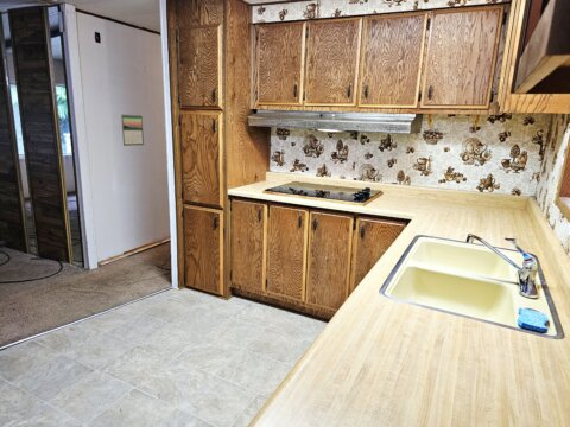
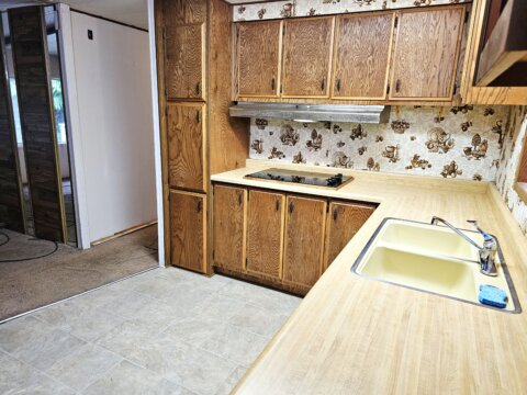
- calendar [120,113,145,147]
